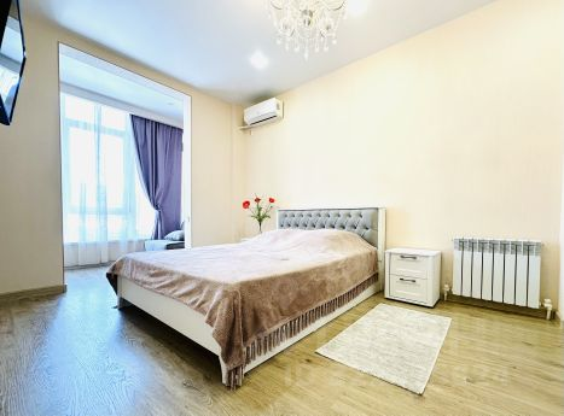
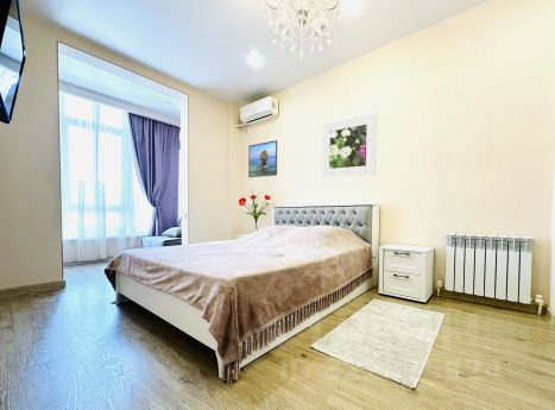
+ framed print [321,112,378,178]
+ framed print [247,139,278,178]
